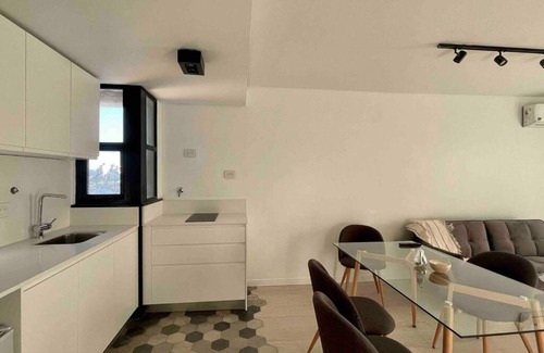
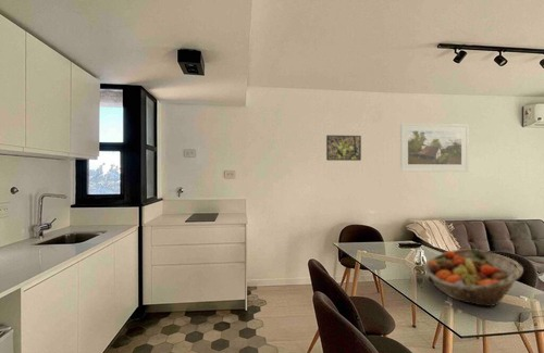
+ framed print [325,135,362,162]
+ fruit basket [423,248,524,308]
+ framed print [399,123,470,173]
